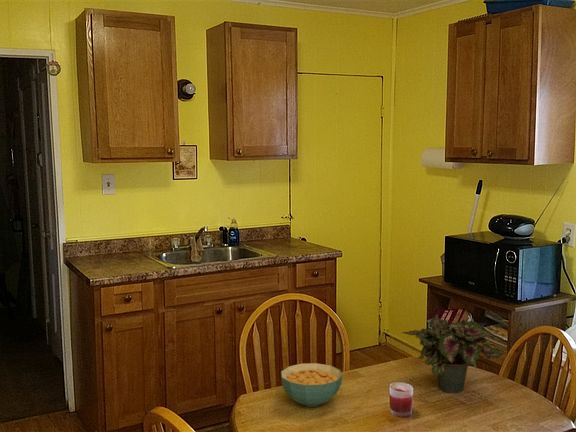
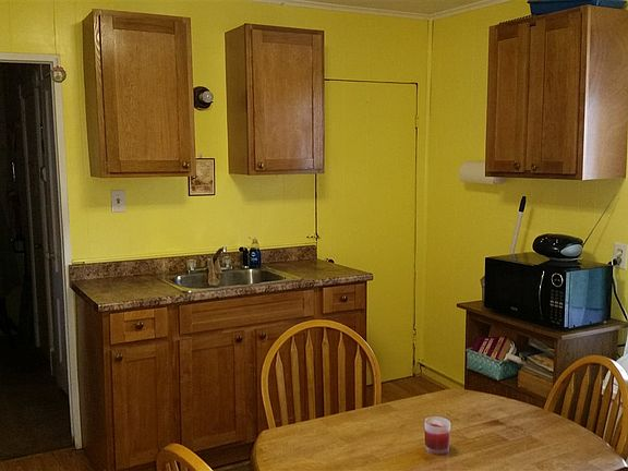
- cereal bowl [280,362,343,408]
- potted plant [400,314,508,394]
